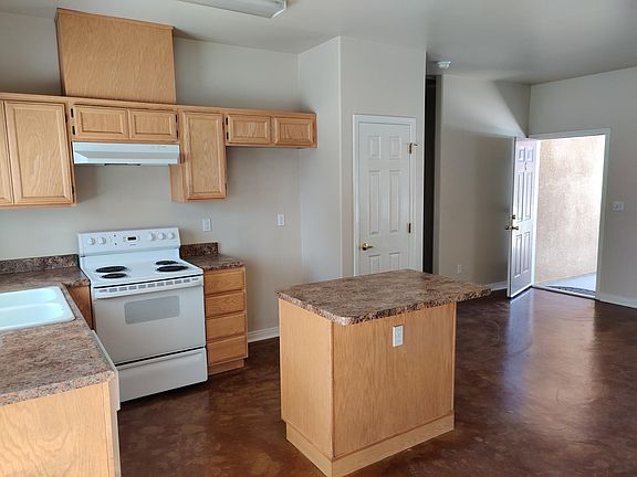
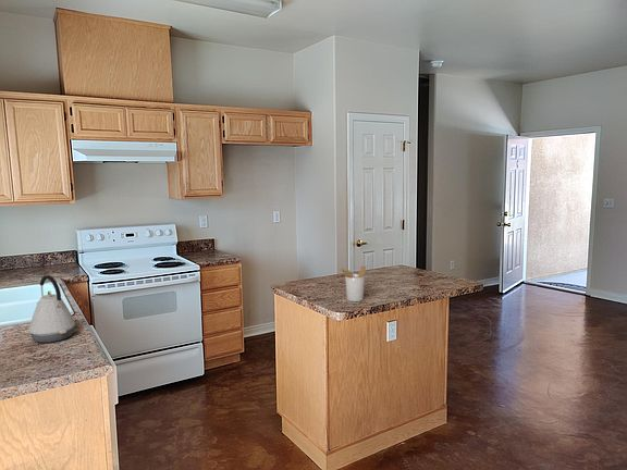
+ kettle [28,274,76,344]
+ utensil holder [340,264,367,302]
